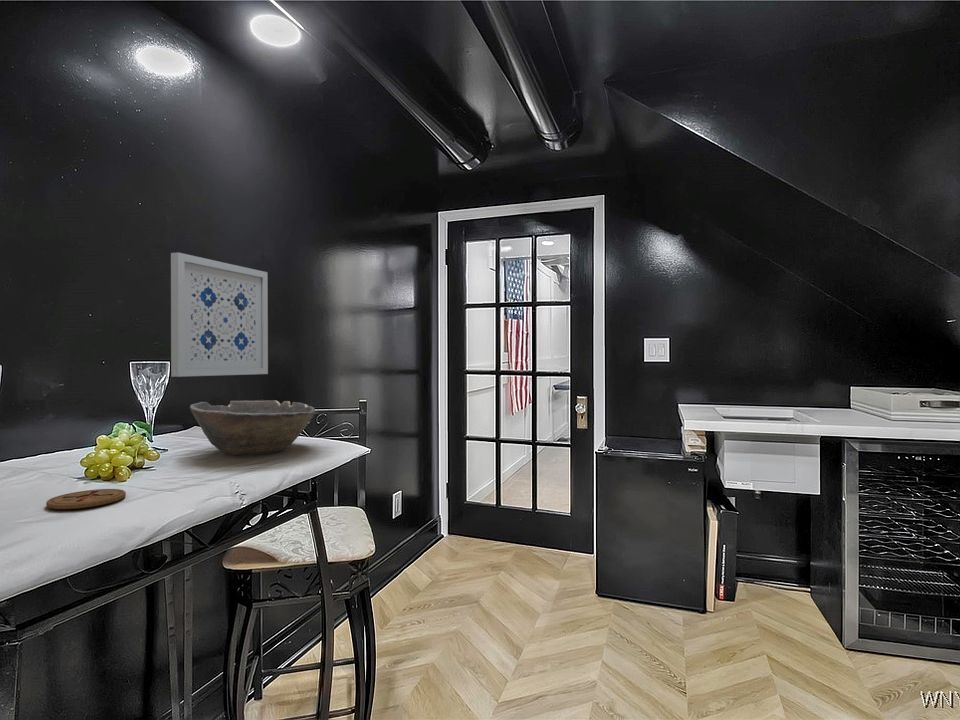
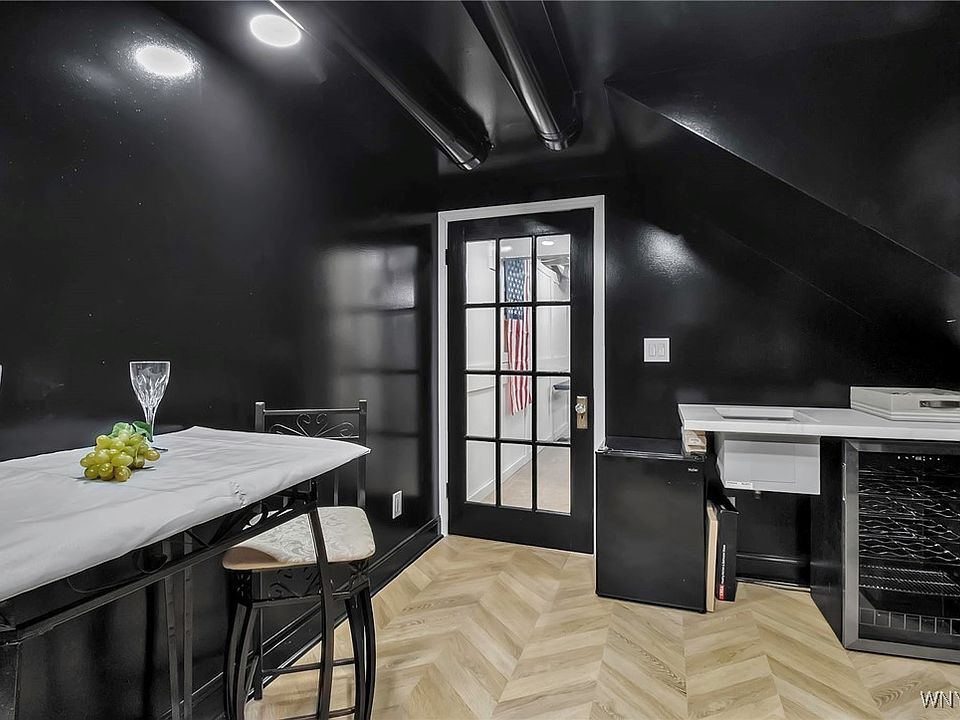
- wall art [170,251,269,378]
- coaster [45,488,127,510]
- bowl [189,399,316,456]
